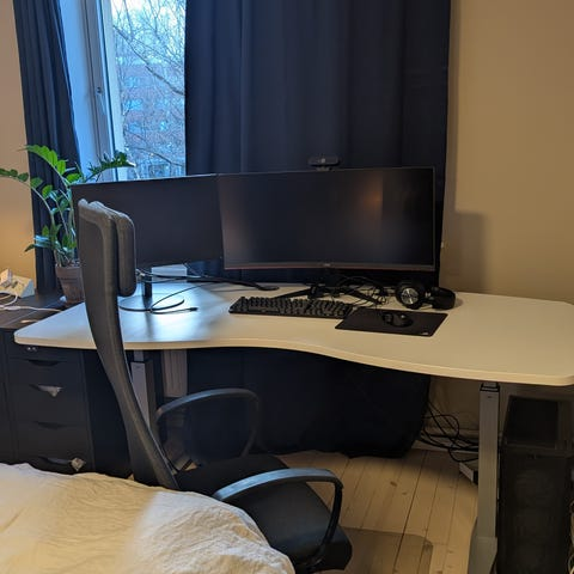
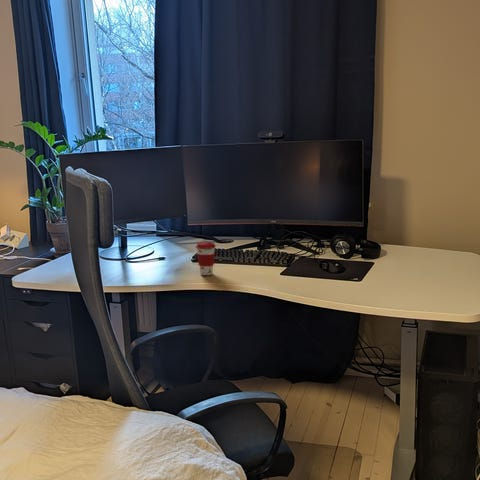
+ coffee cup [195,240,217,276]
